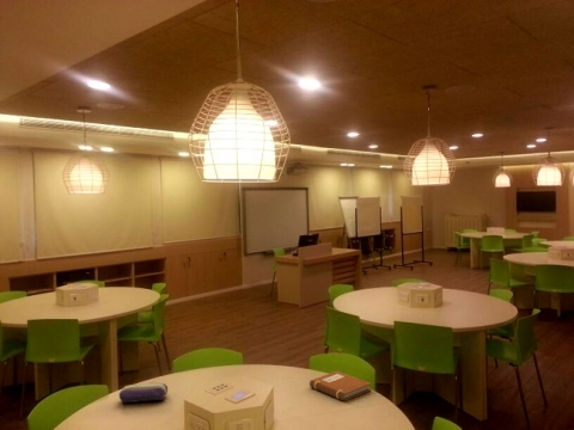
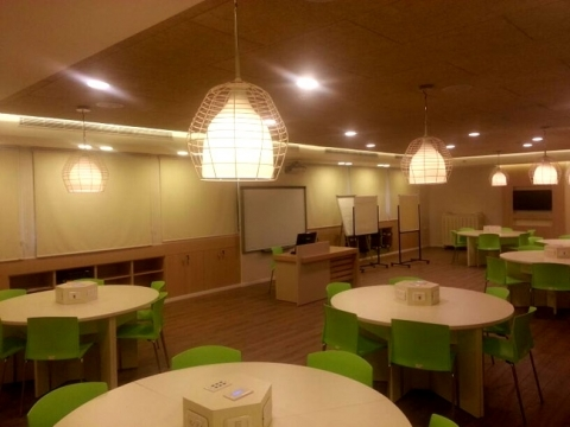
- notebook [309,370,372,403]
- pencil case [118,381,169,404]
